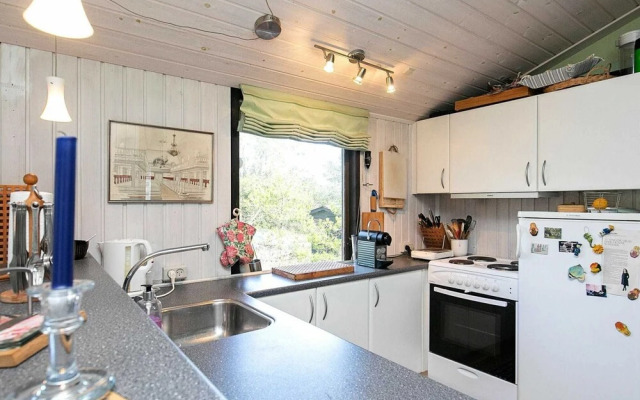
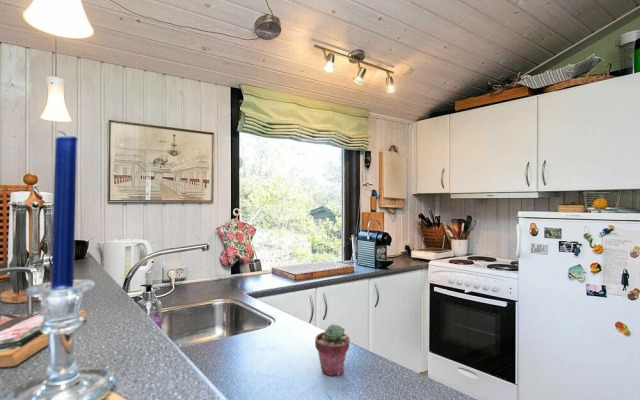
+ potted succulent [314,323,351,377]
